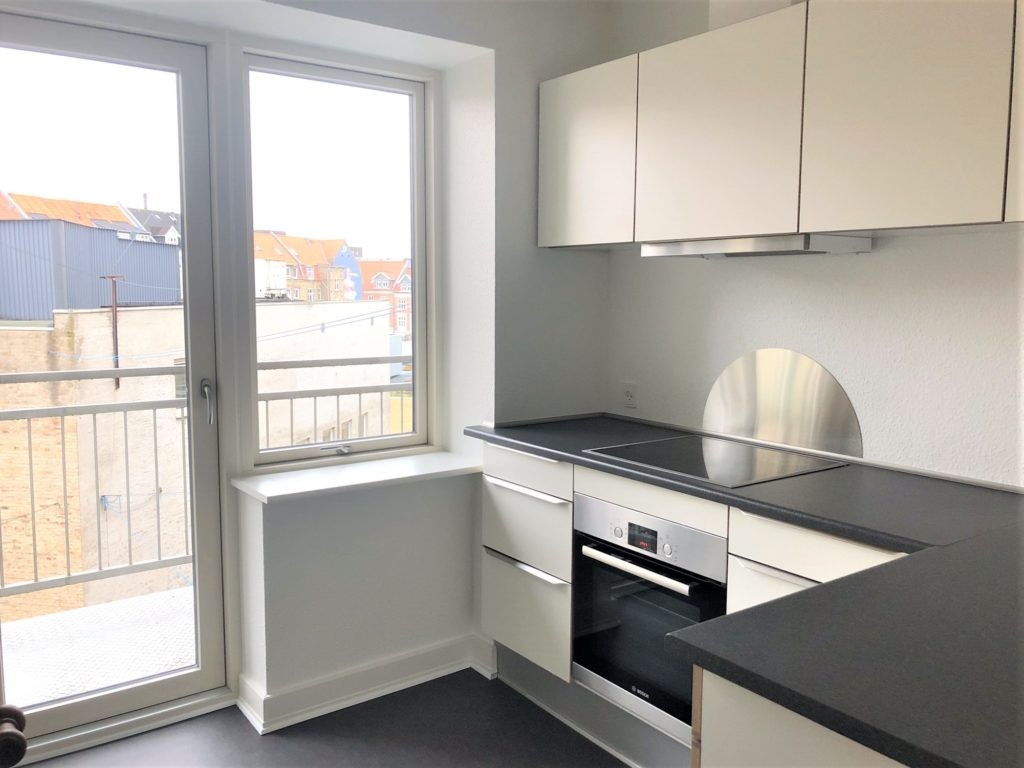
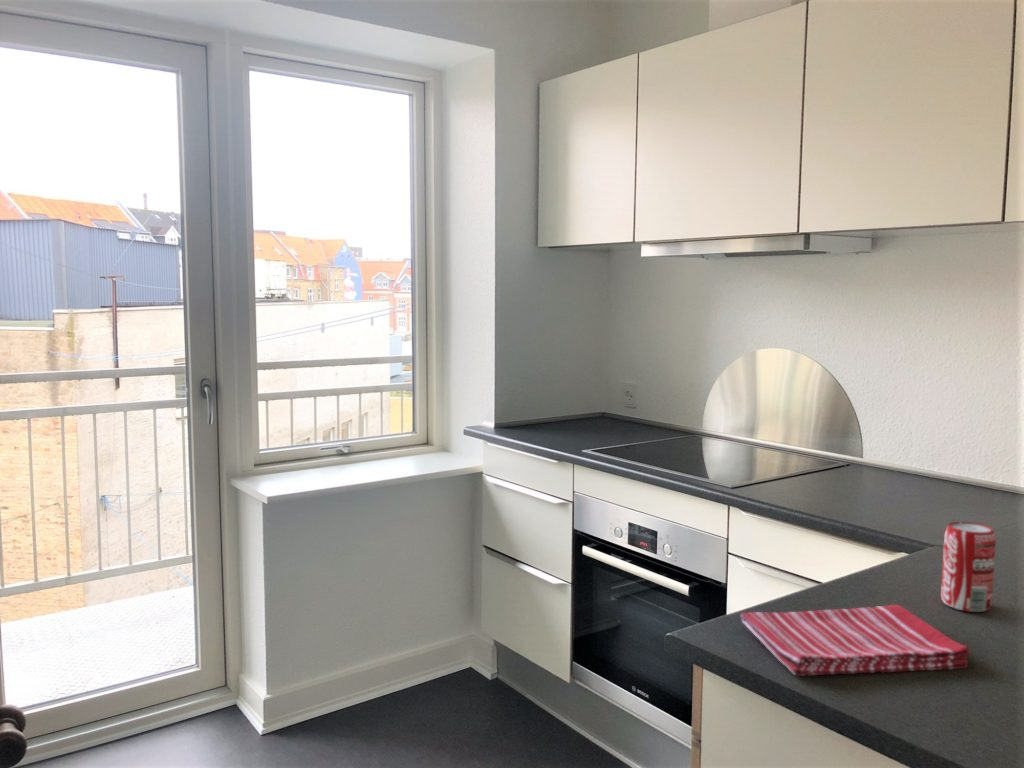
+ beverage can [940,521,997,613]
+ dish towel [740,604,971,677]
